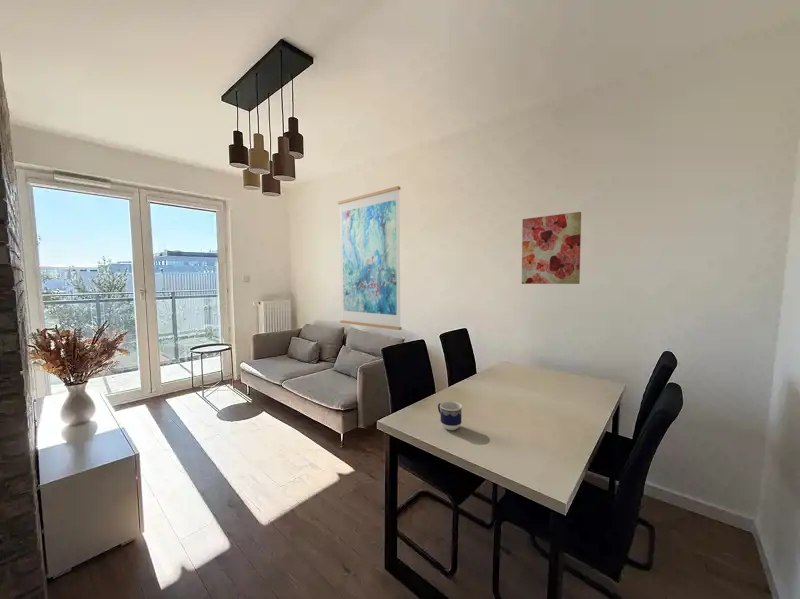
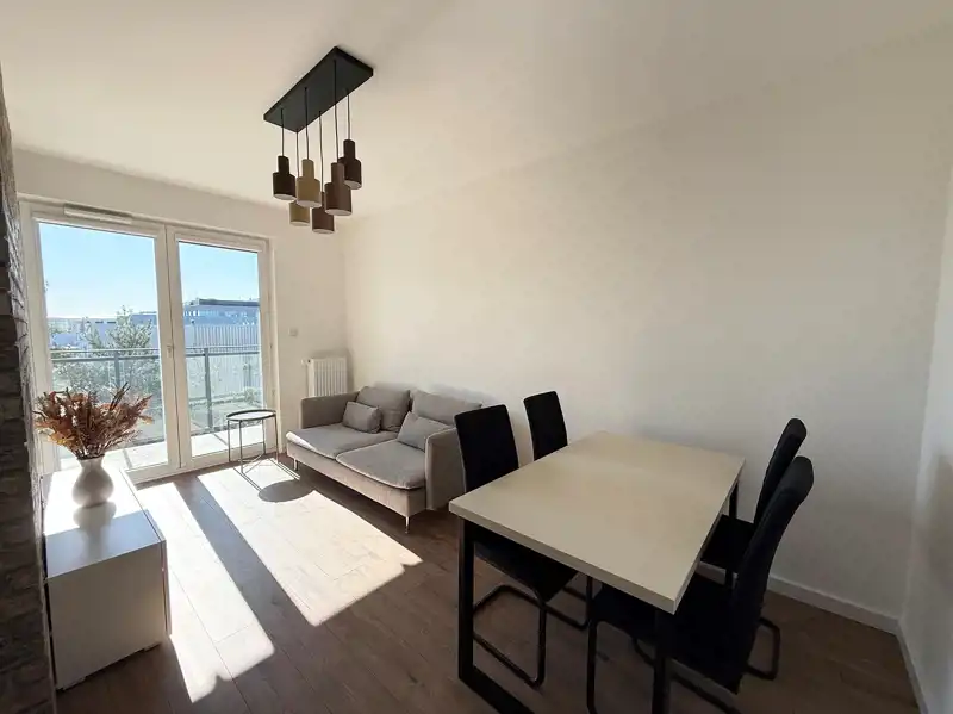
- wall art [521,211,582,285]
- cup [437,400,463,431]
- wall art [337,185,403,331]
